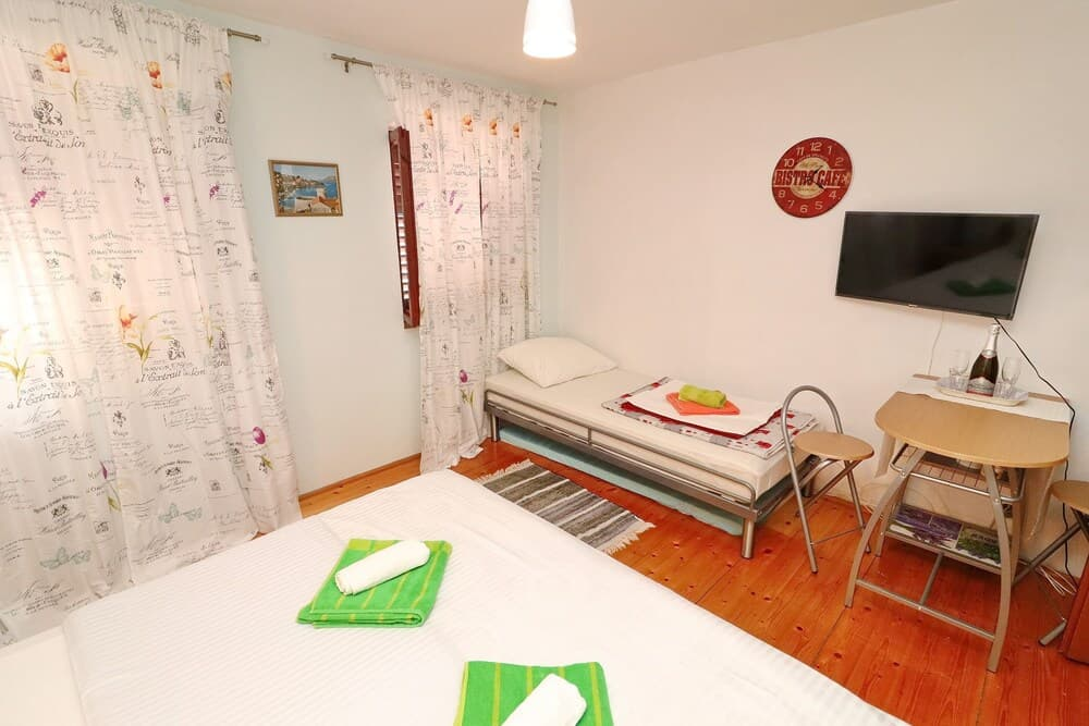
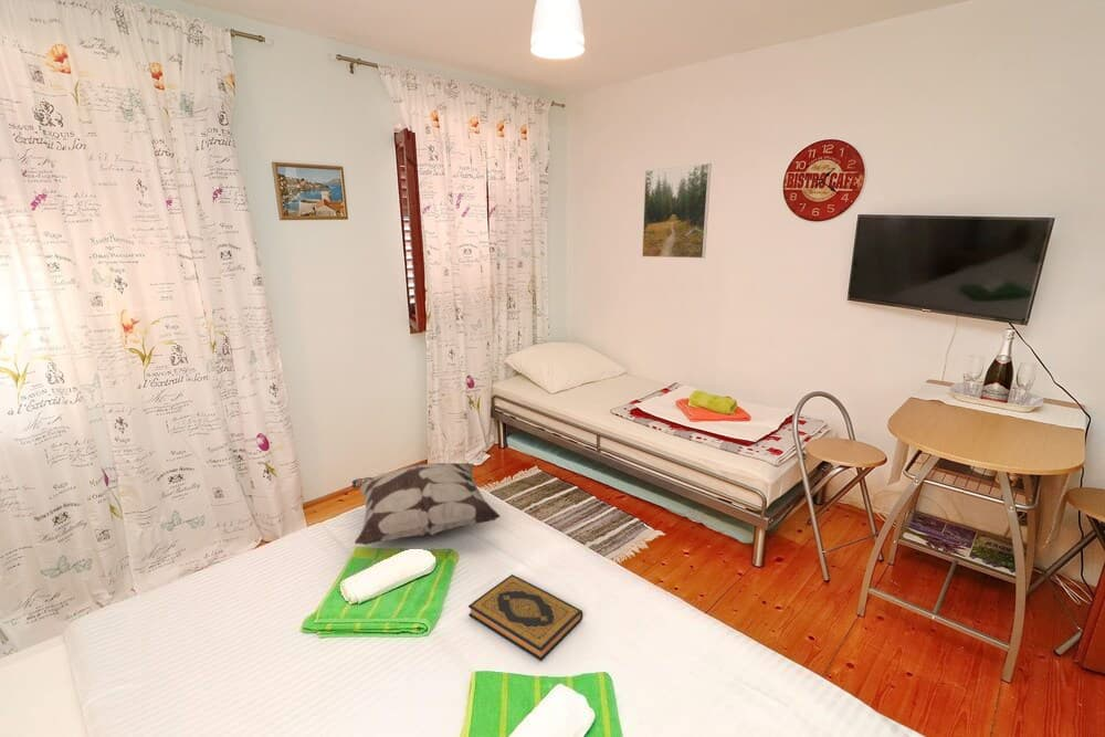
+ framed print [641,162,713,260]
+ hardback book [467,573,583,662]
+ decorative pillow [350,462,502,546]
